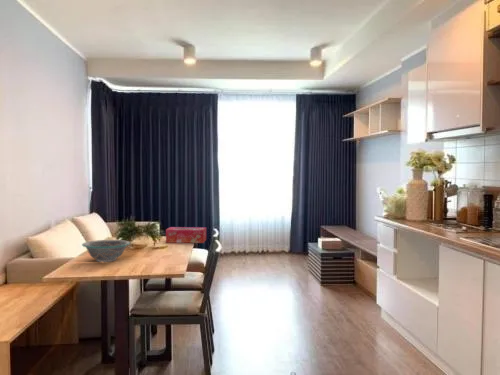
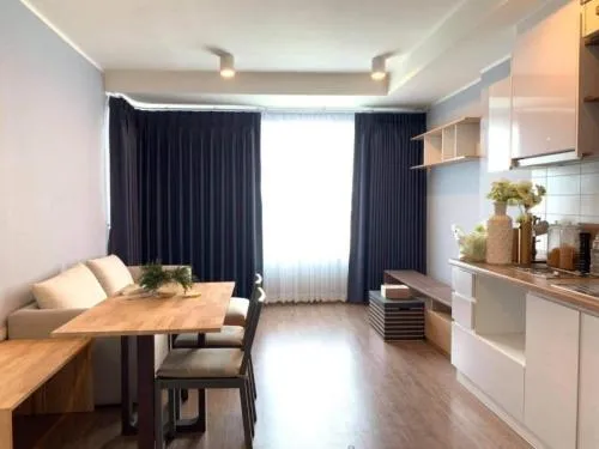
- bowl [81,239,131,263]
- tissue box [165,226,207,244]
